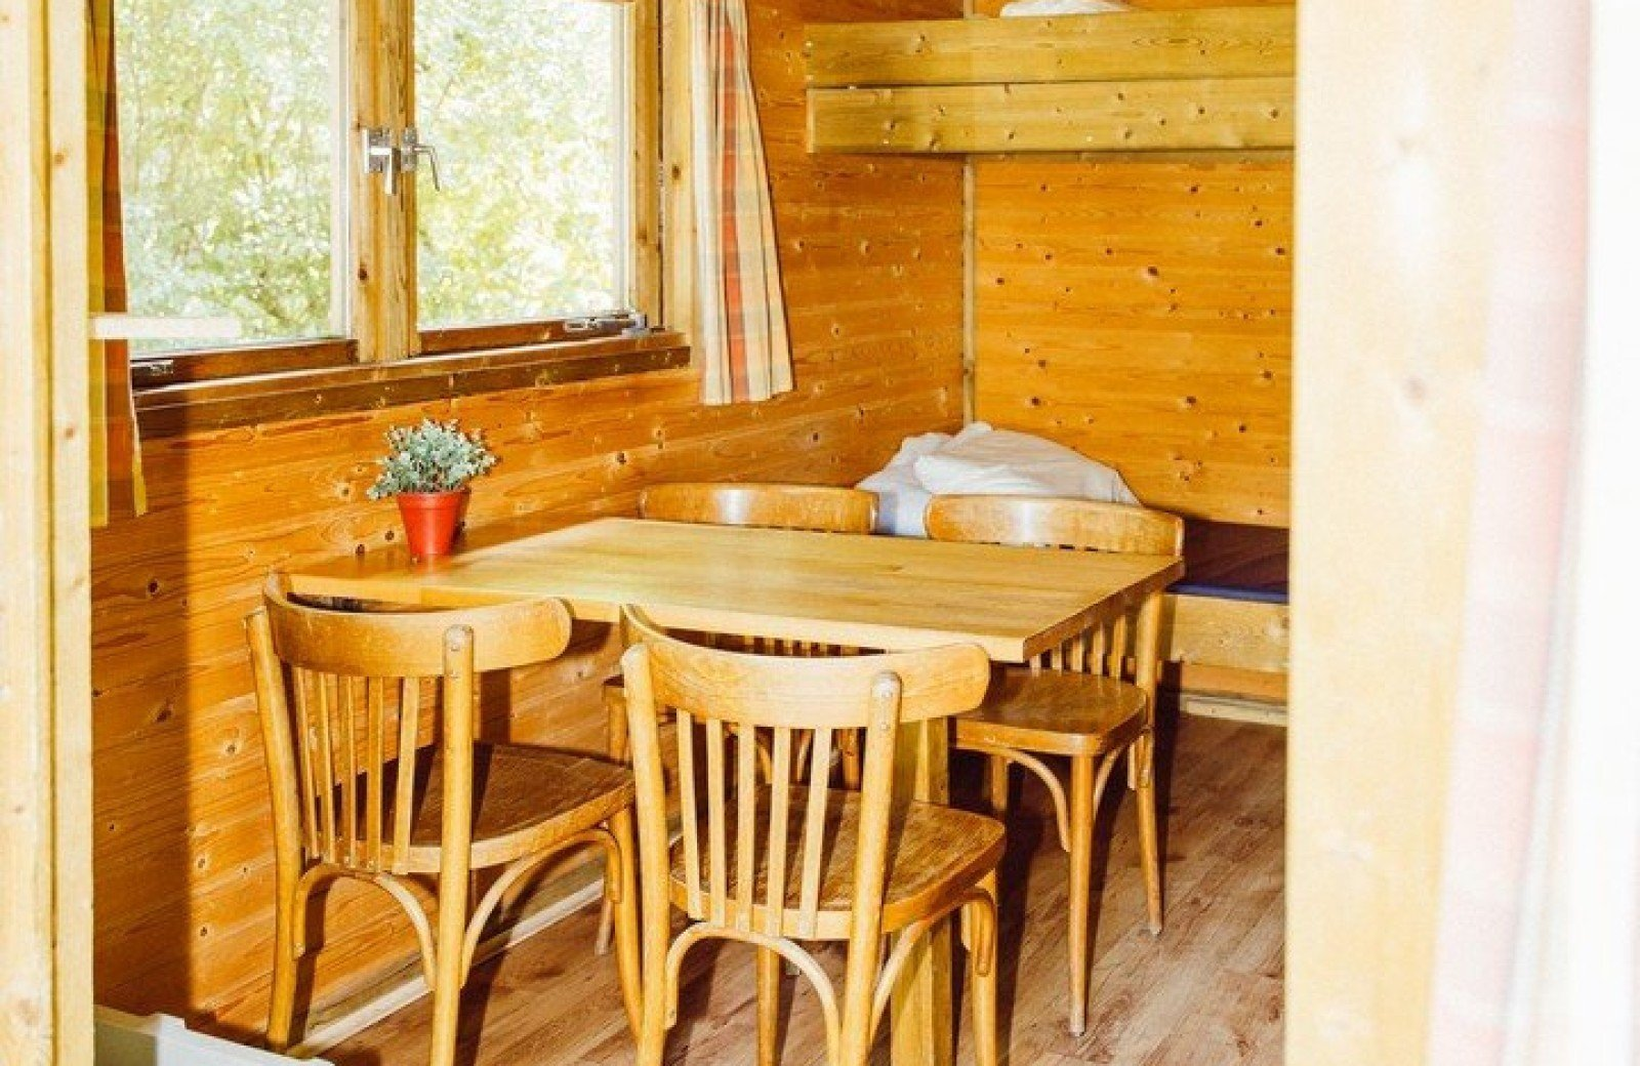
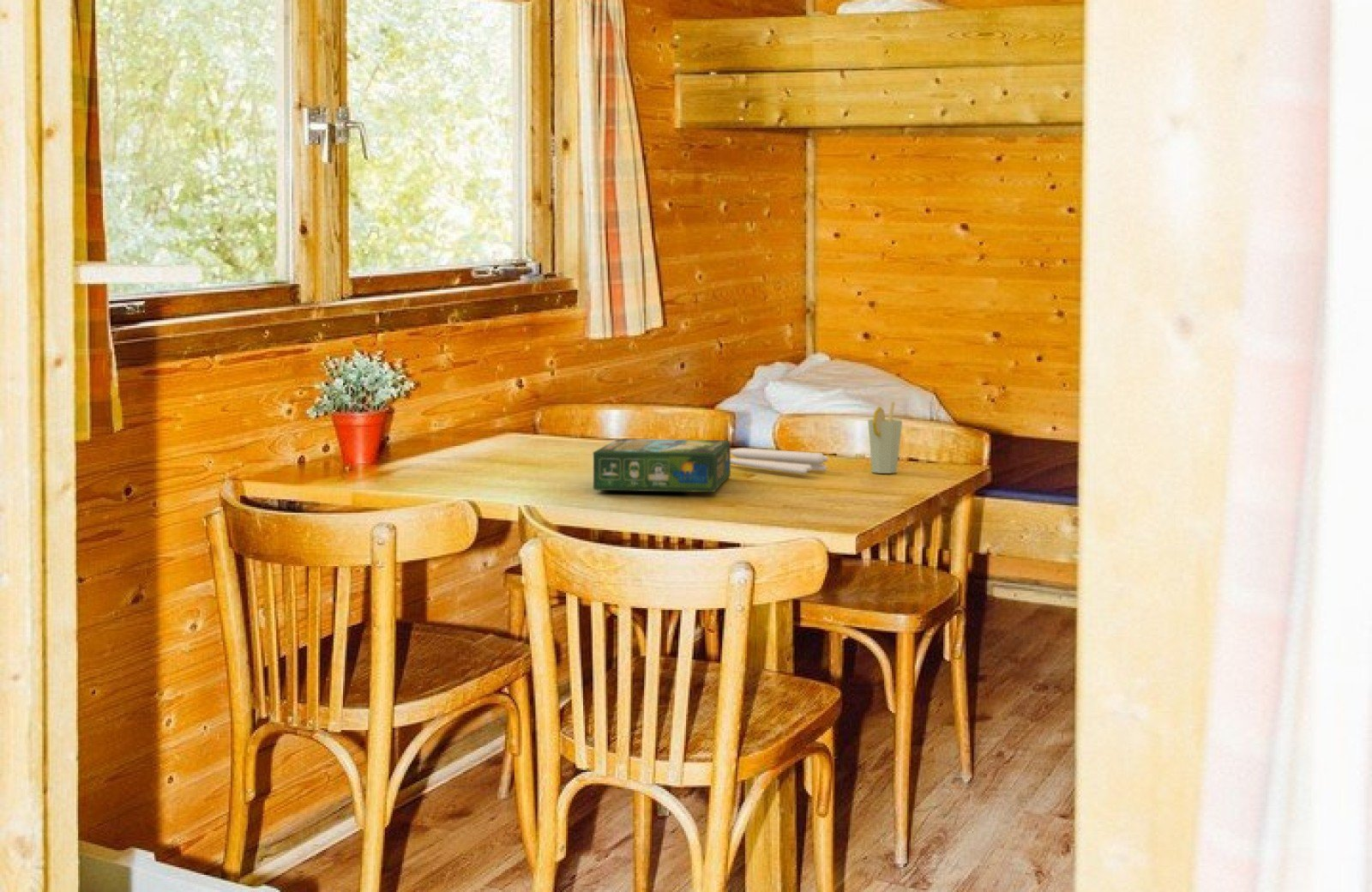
+ board game [592,438,731,493]
+ candle [731,447,829,475]
+ cup [867,401,903,474]
